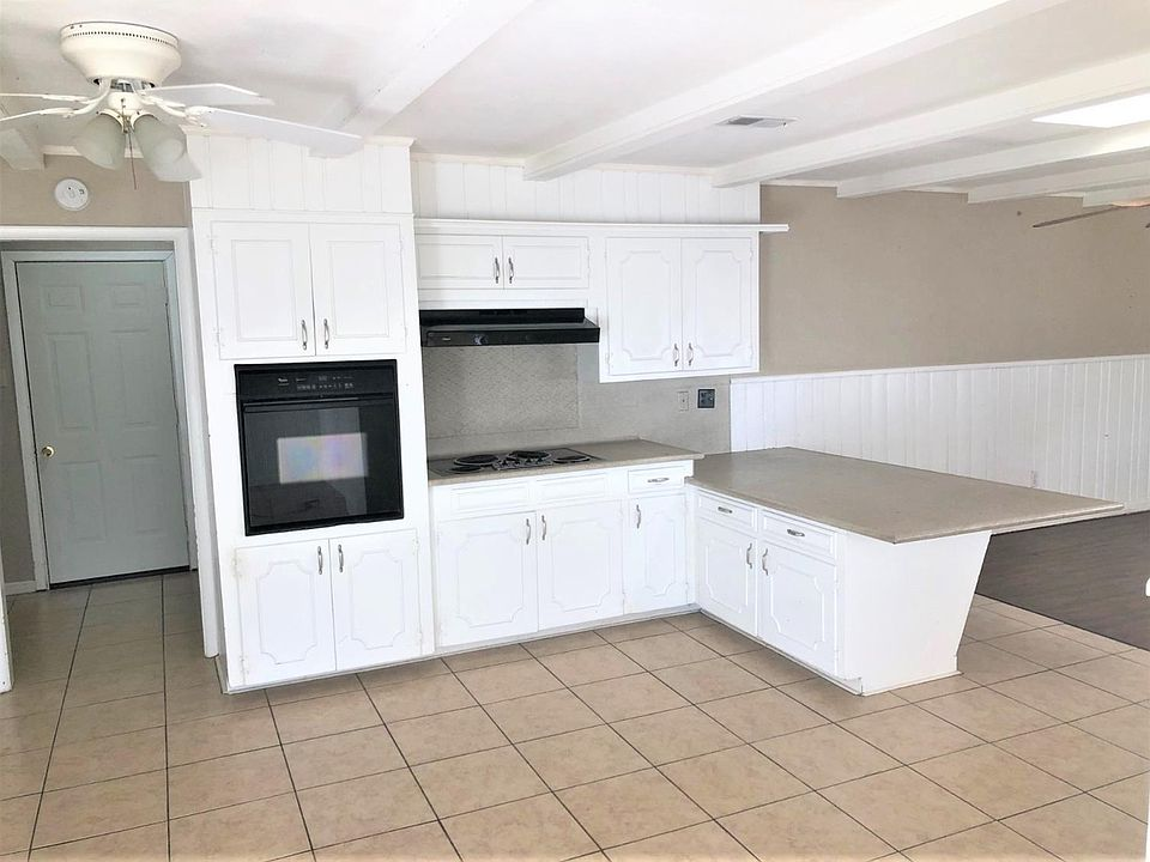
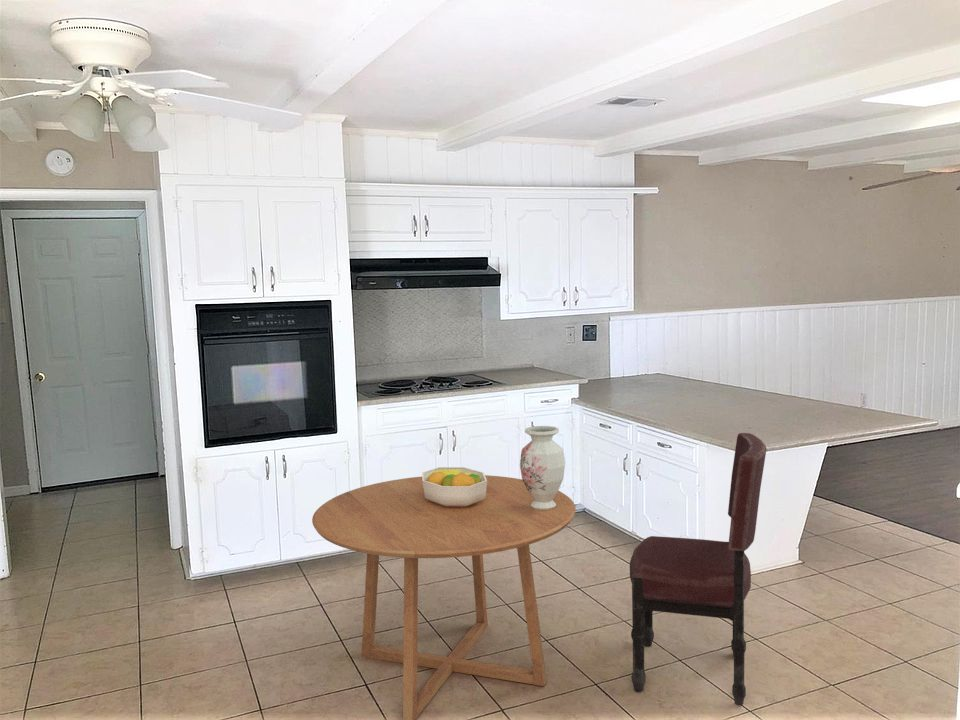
+ fruit bowl [421,466,487,507]
+ dining chair [629,432,767,707]
+ dining table [311,474,577,720]
+ vase [519,425,566,510]
